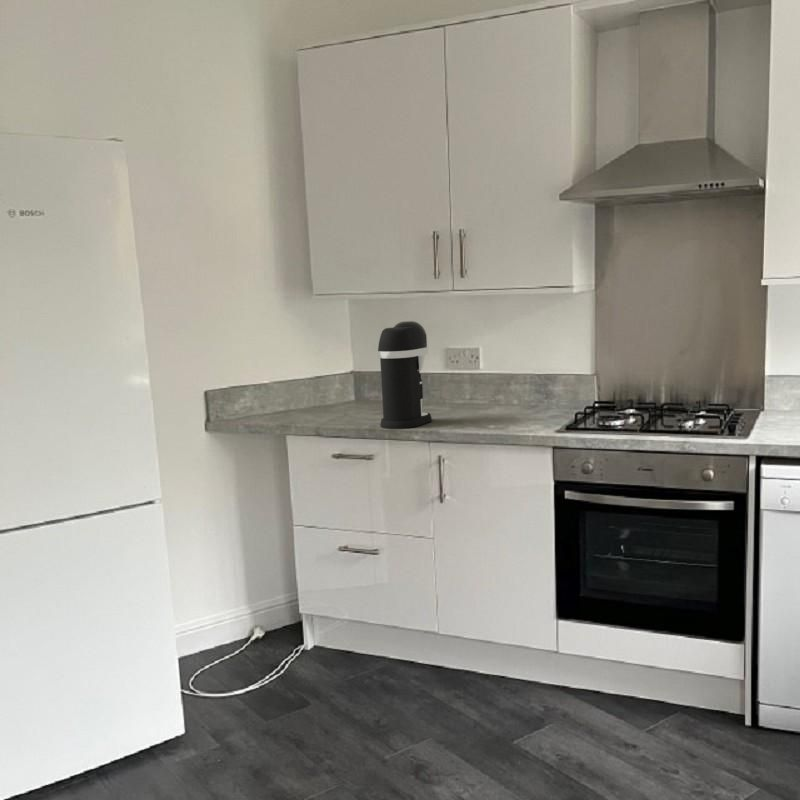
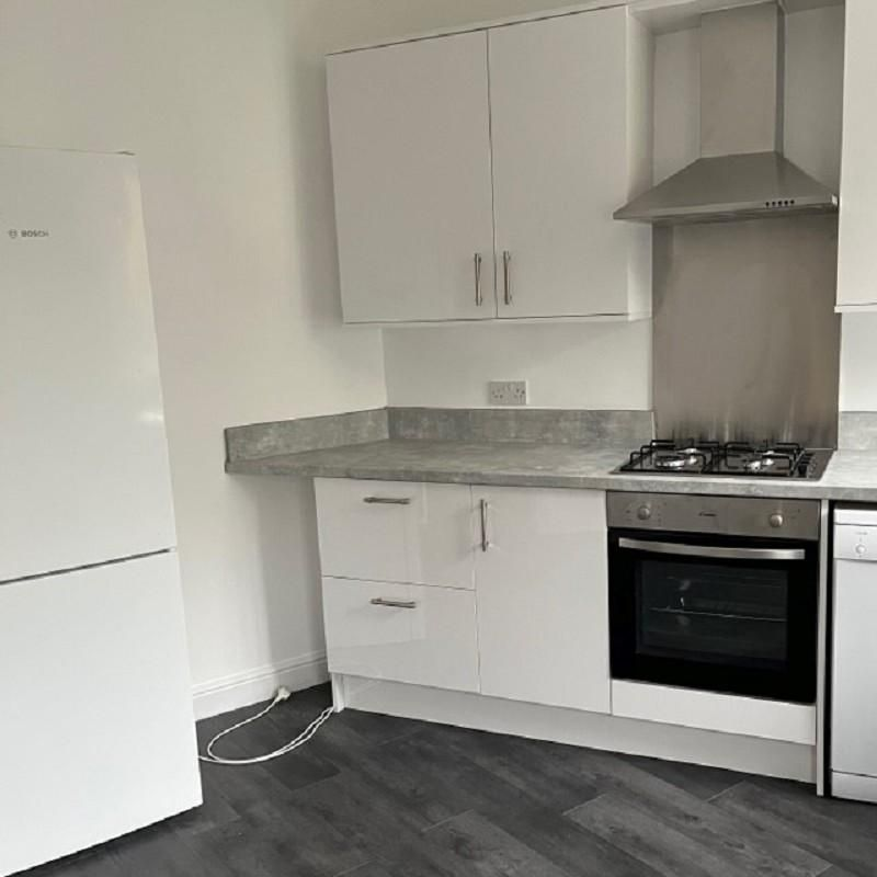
- coffee maker [376,320,433,430]
